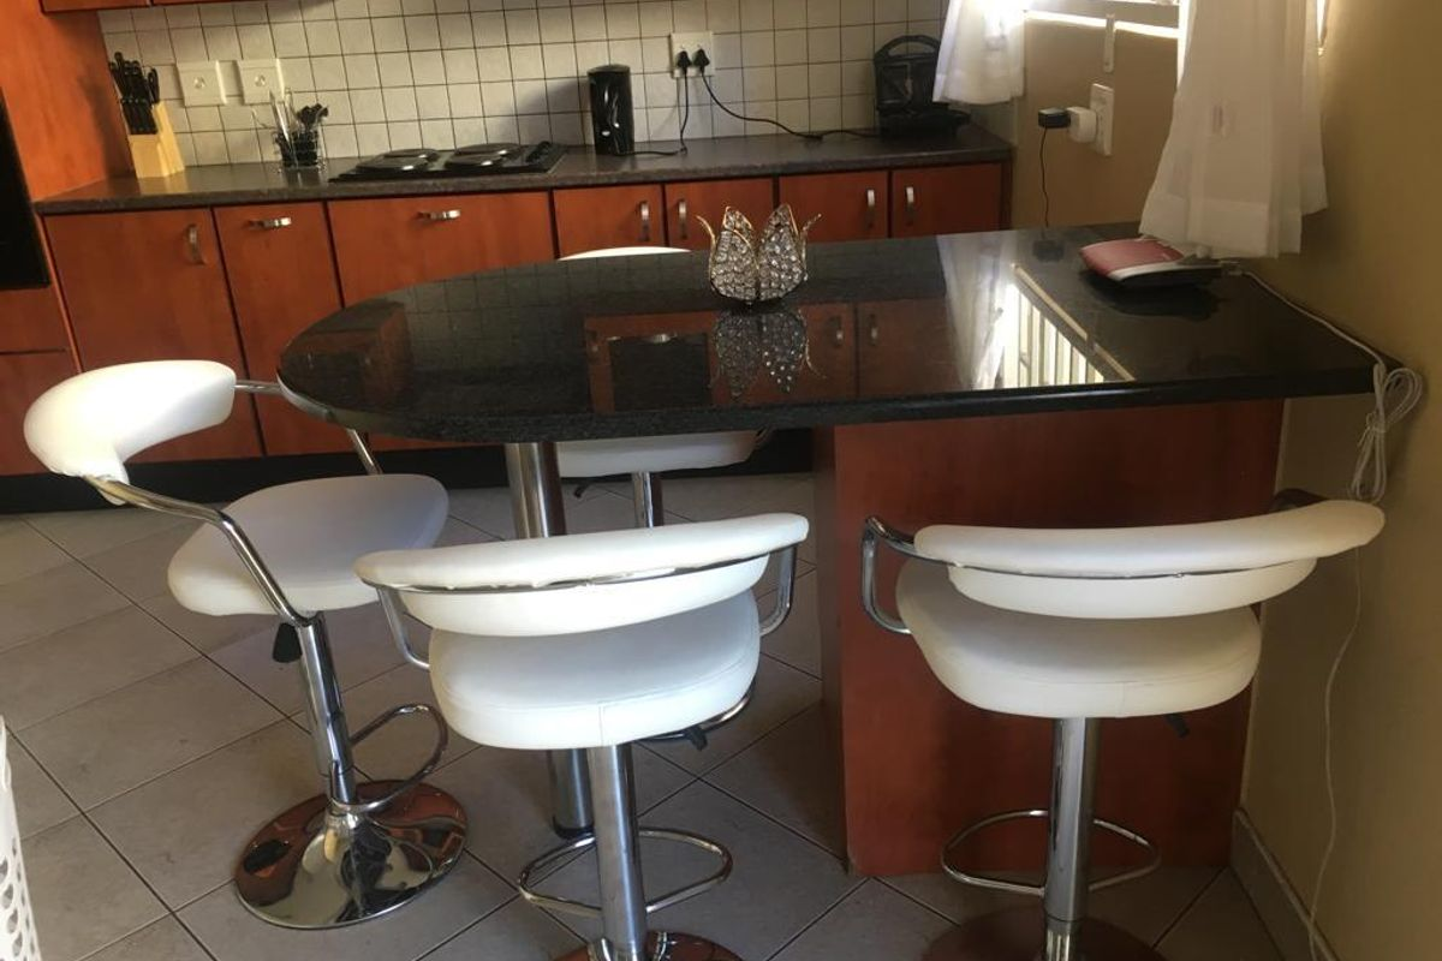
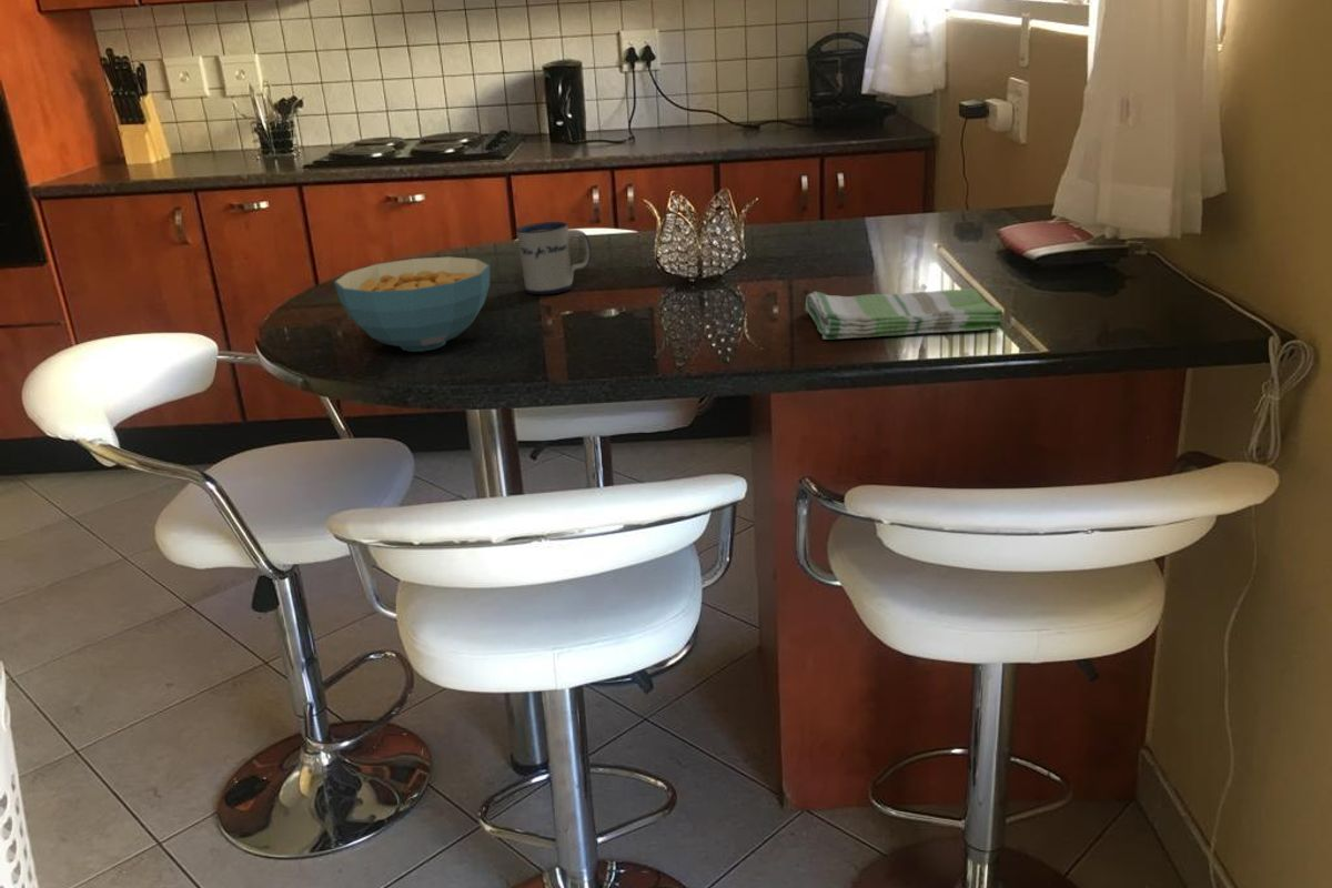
+ dish towel [805,287,1005,341]
+ cereal bowl [333,255,491,353]
+ mug [515,221,592,295]
